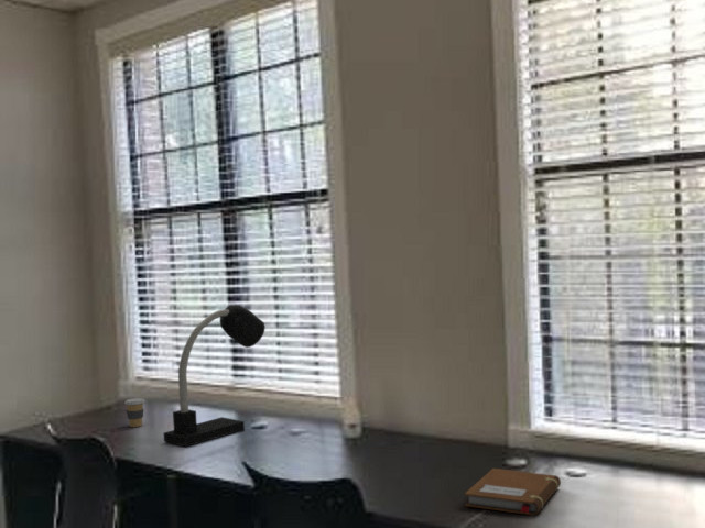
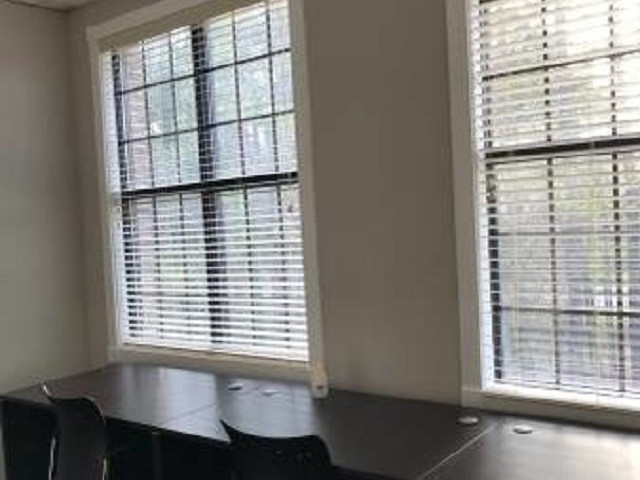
- notebook [464,468,562,516]
- coffee cup [123,397,145,428]
- desk lamp [163,304,267,448]
